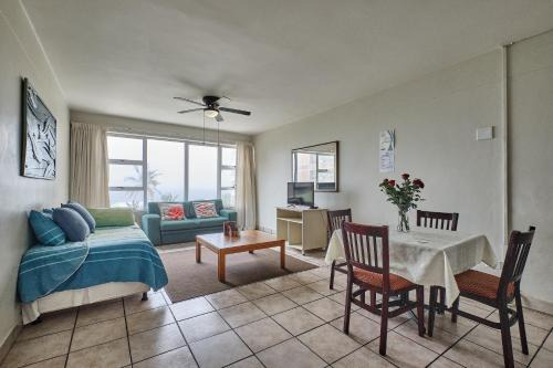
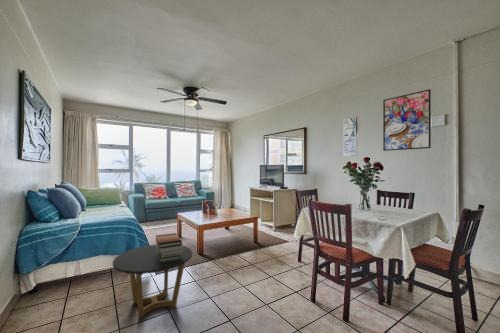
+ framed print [382,88,432,152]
+ side table [112,244,193,319]
+ book stack [154,232,184,262]
